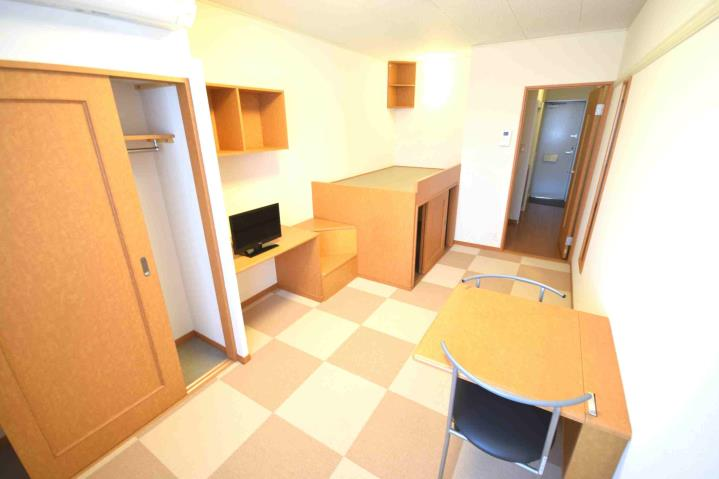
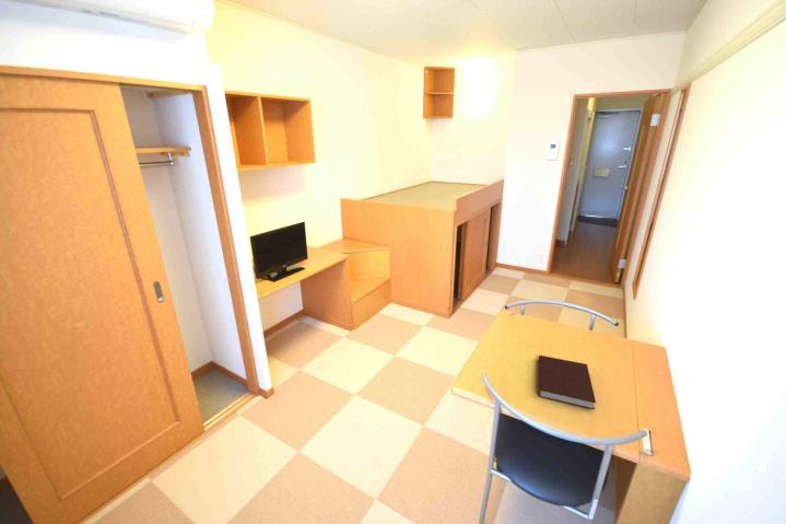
+ notebook [538,354,597,410]
